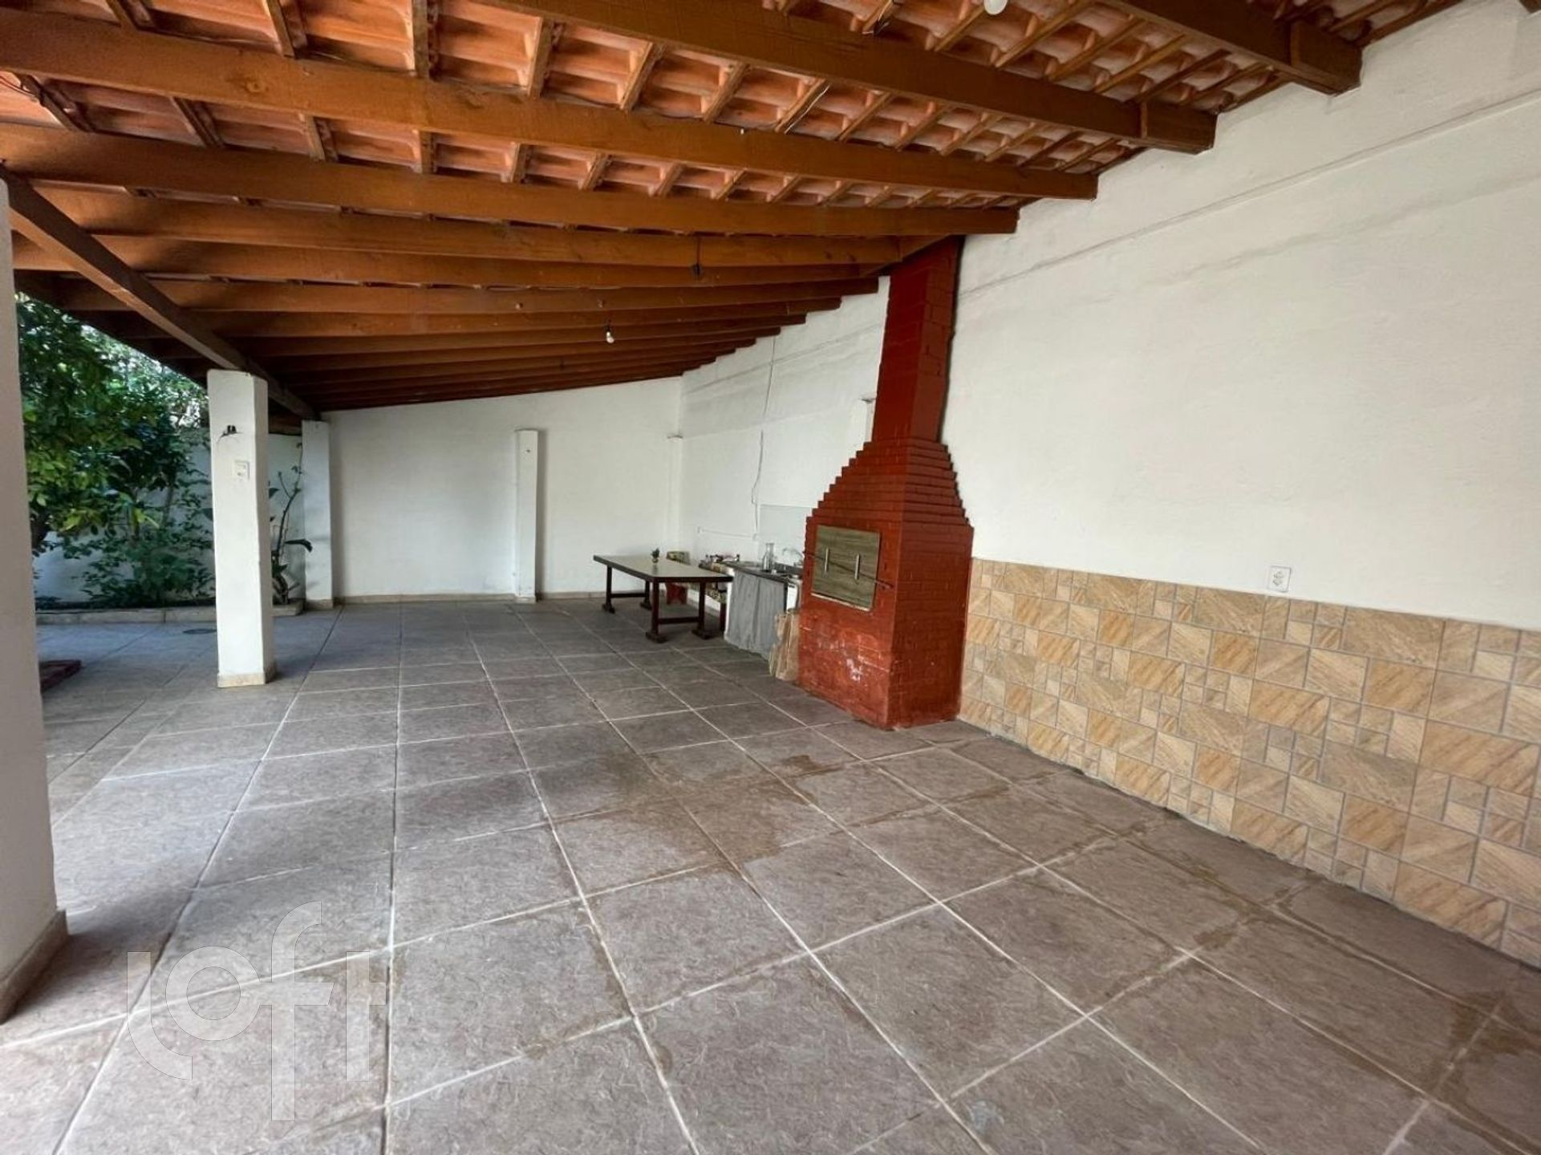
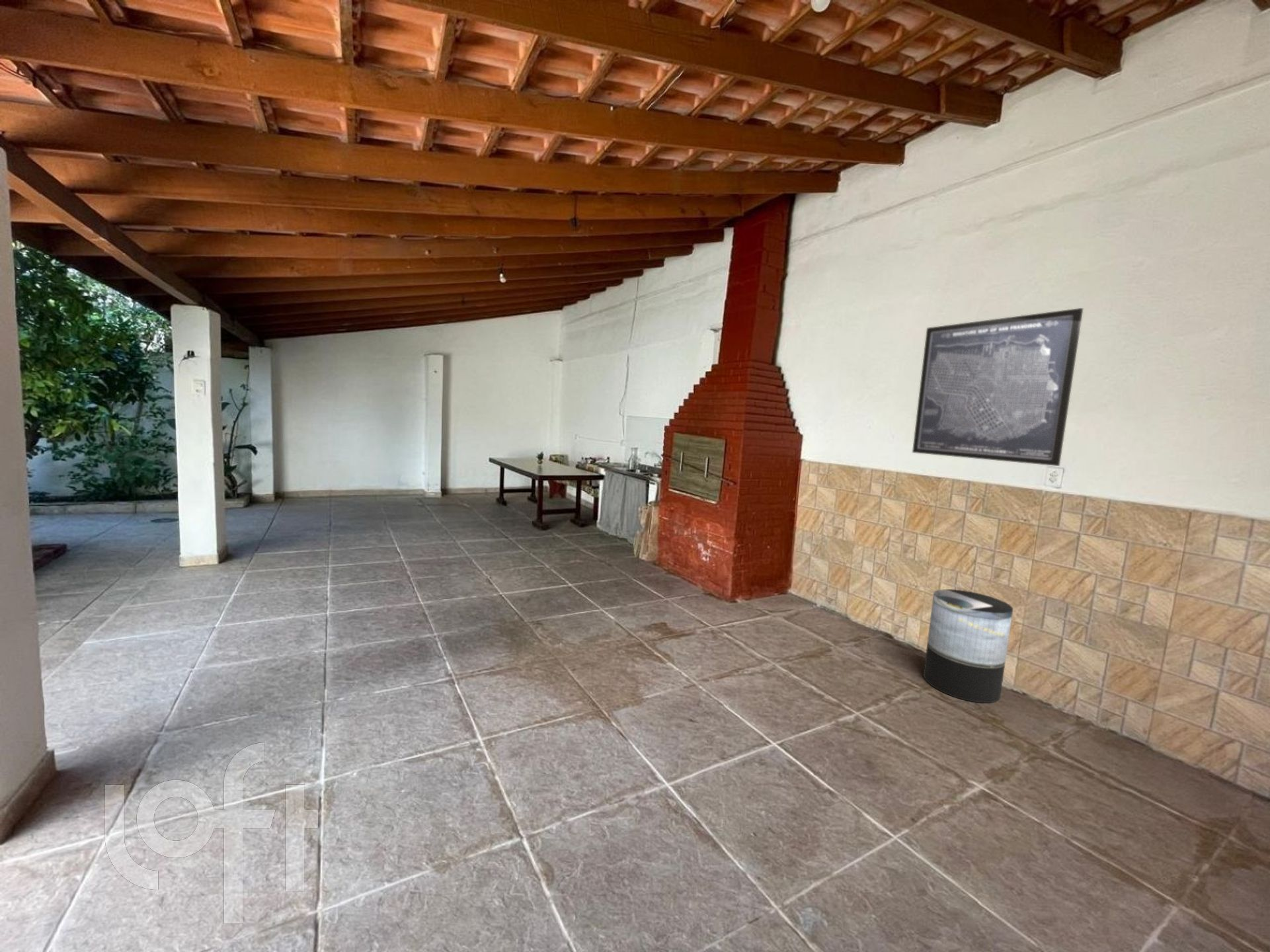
+ trash can [923,588,1013,703]
+ wall art [912,307,1084,467]
